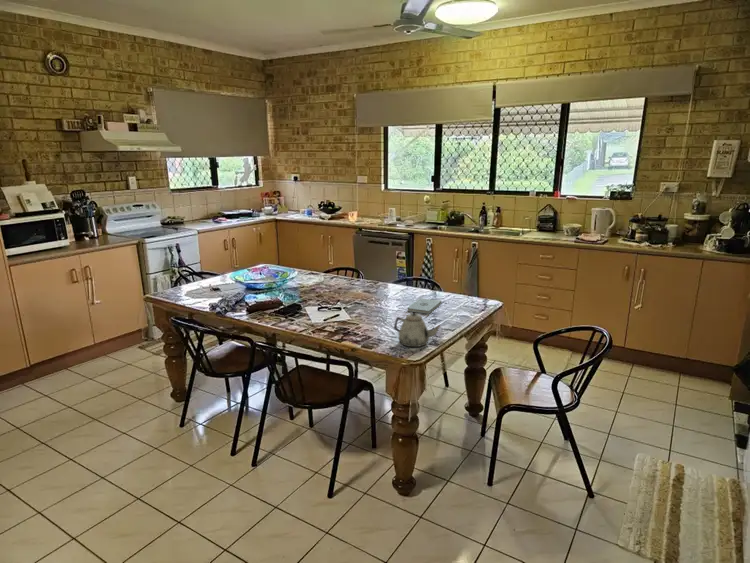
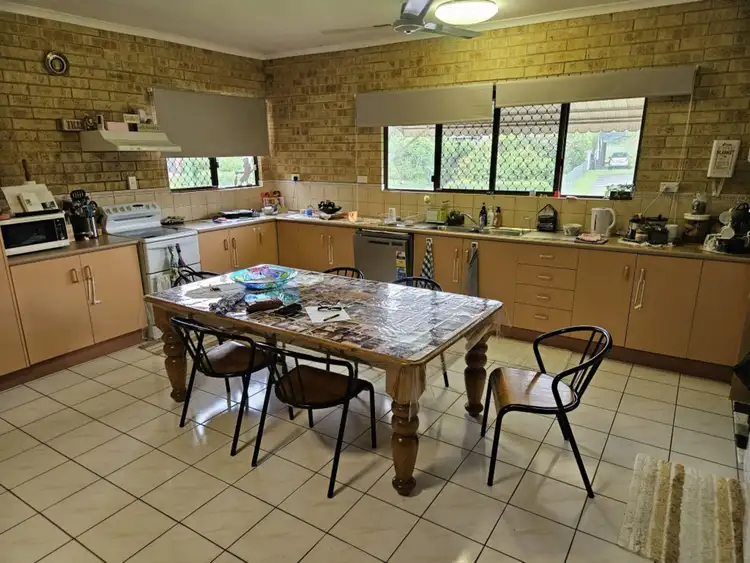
- teapot [393,312,441,348]
- notepad [407,297,442,315]
